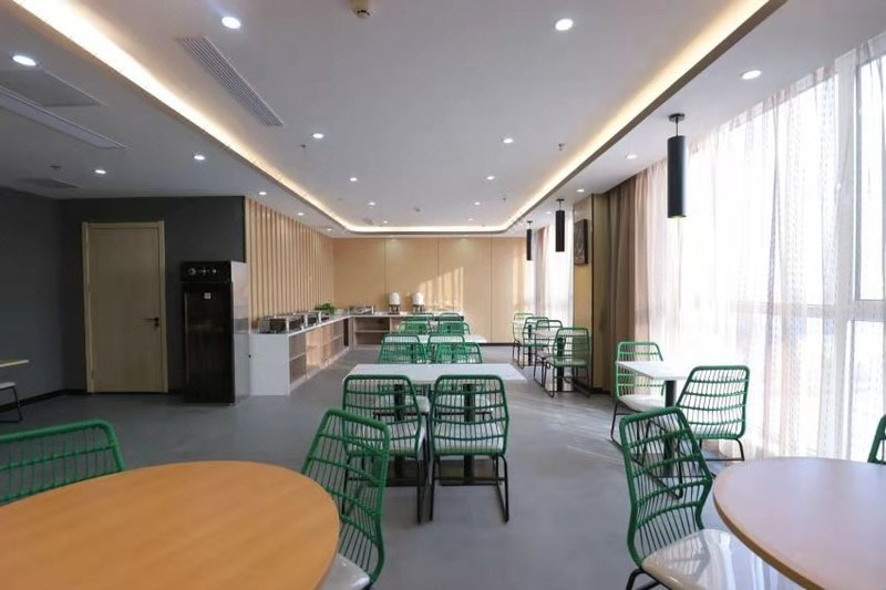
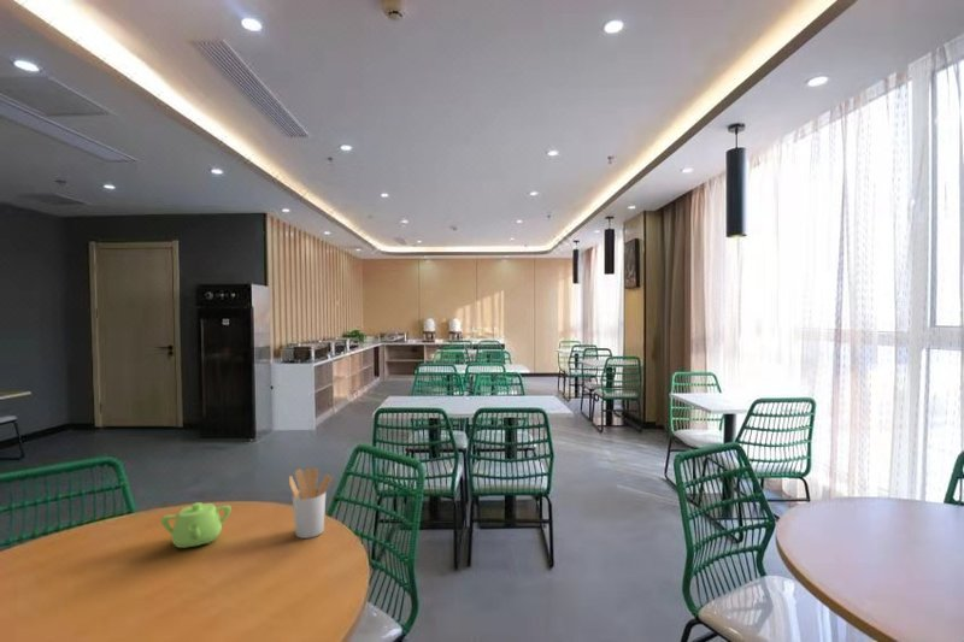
+ utensil holder [288,466,333,540]
+ teapot [160,501,233,549]
